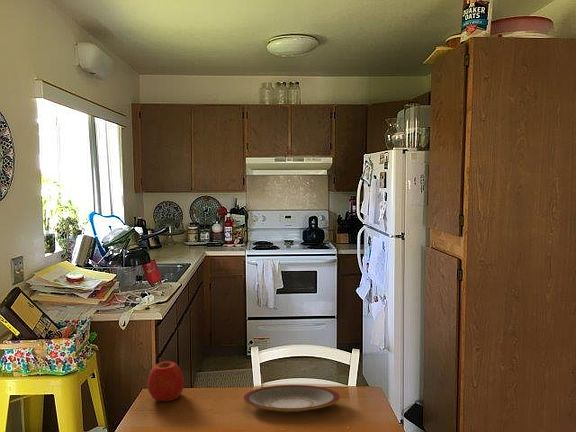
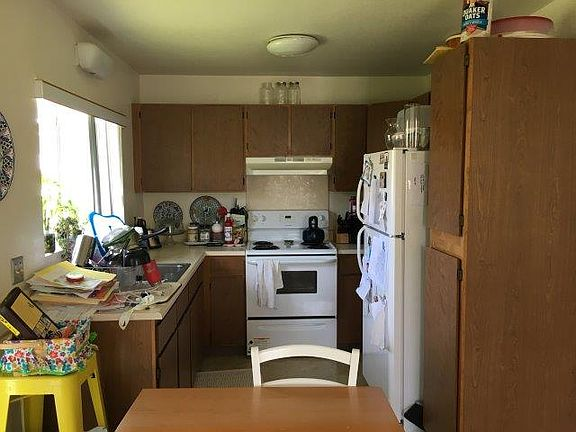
- apple [146,360,185,402]
- plate [242,384,341,413]
